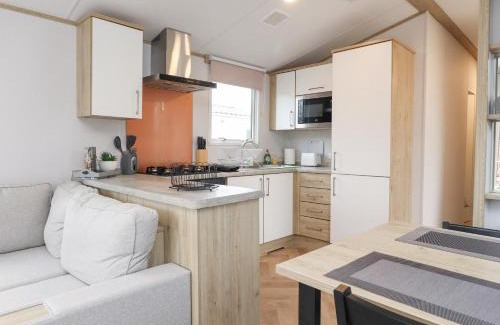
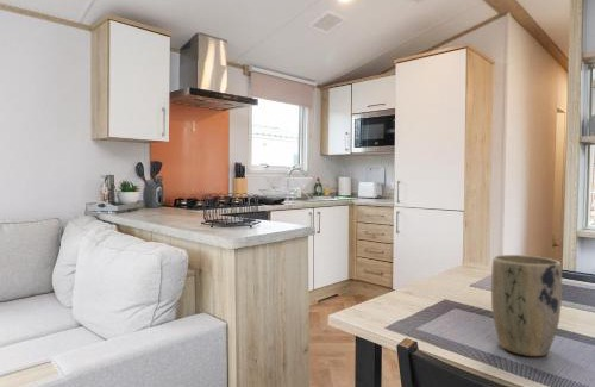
+ plant pot [490,254,563,357]
